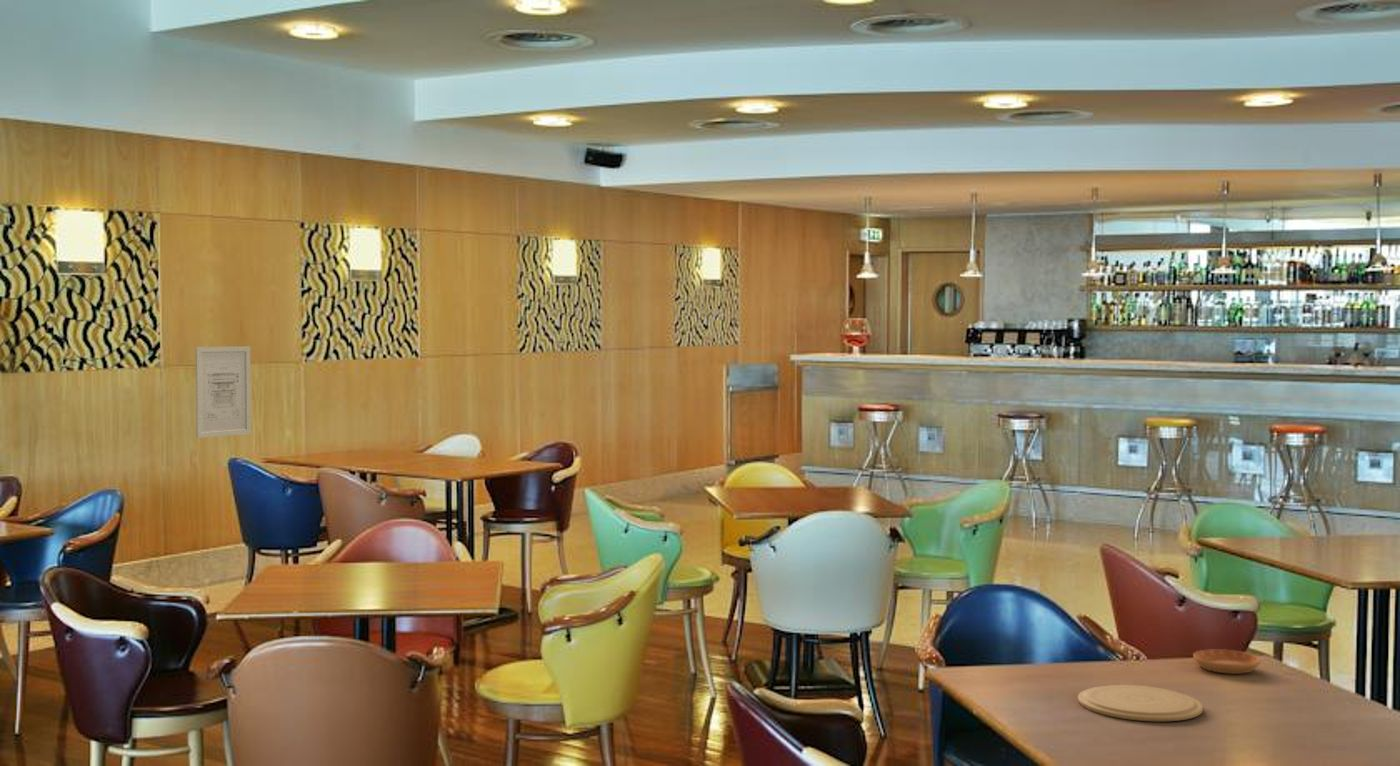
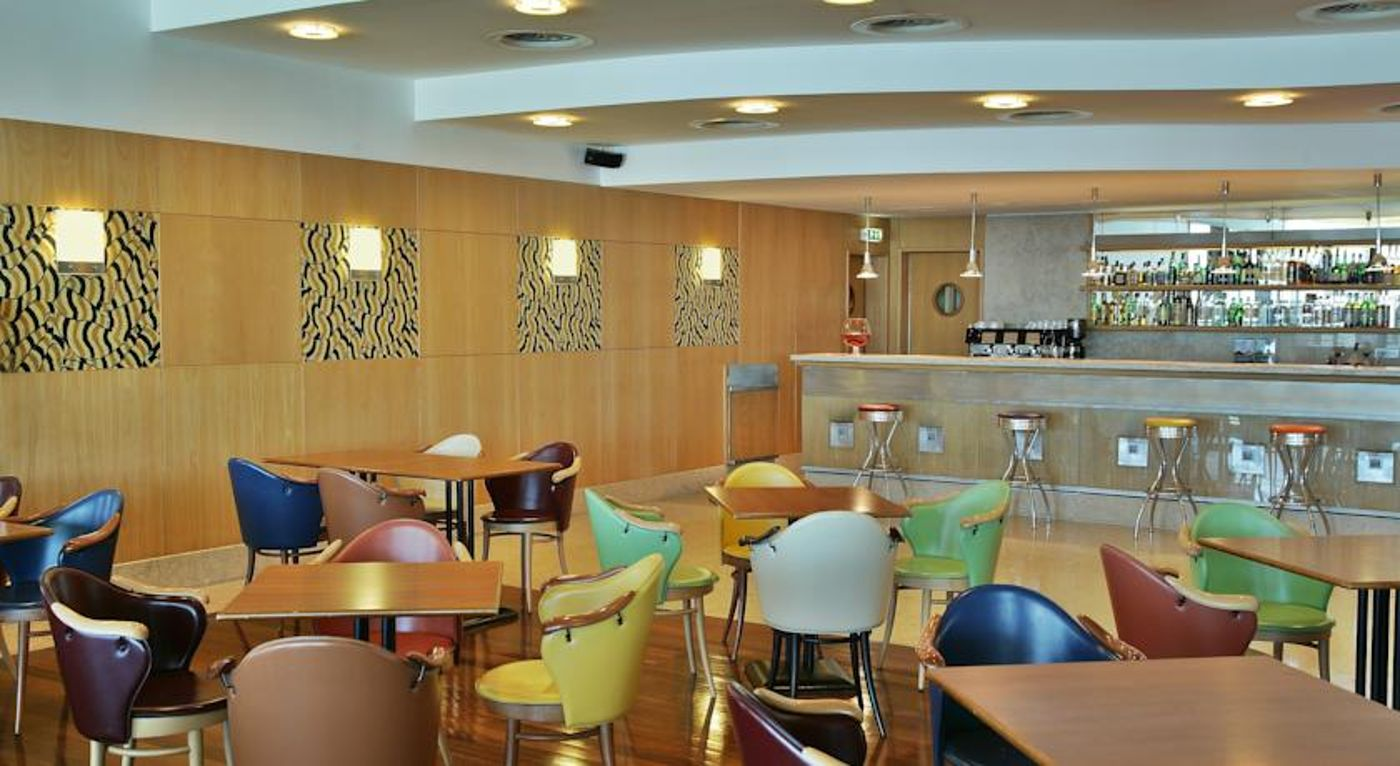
- wall art [195,346,252,439]
- plate [1077,684,1204,722]
- saucer [1192,648,1262,675]
